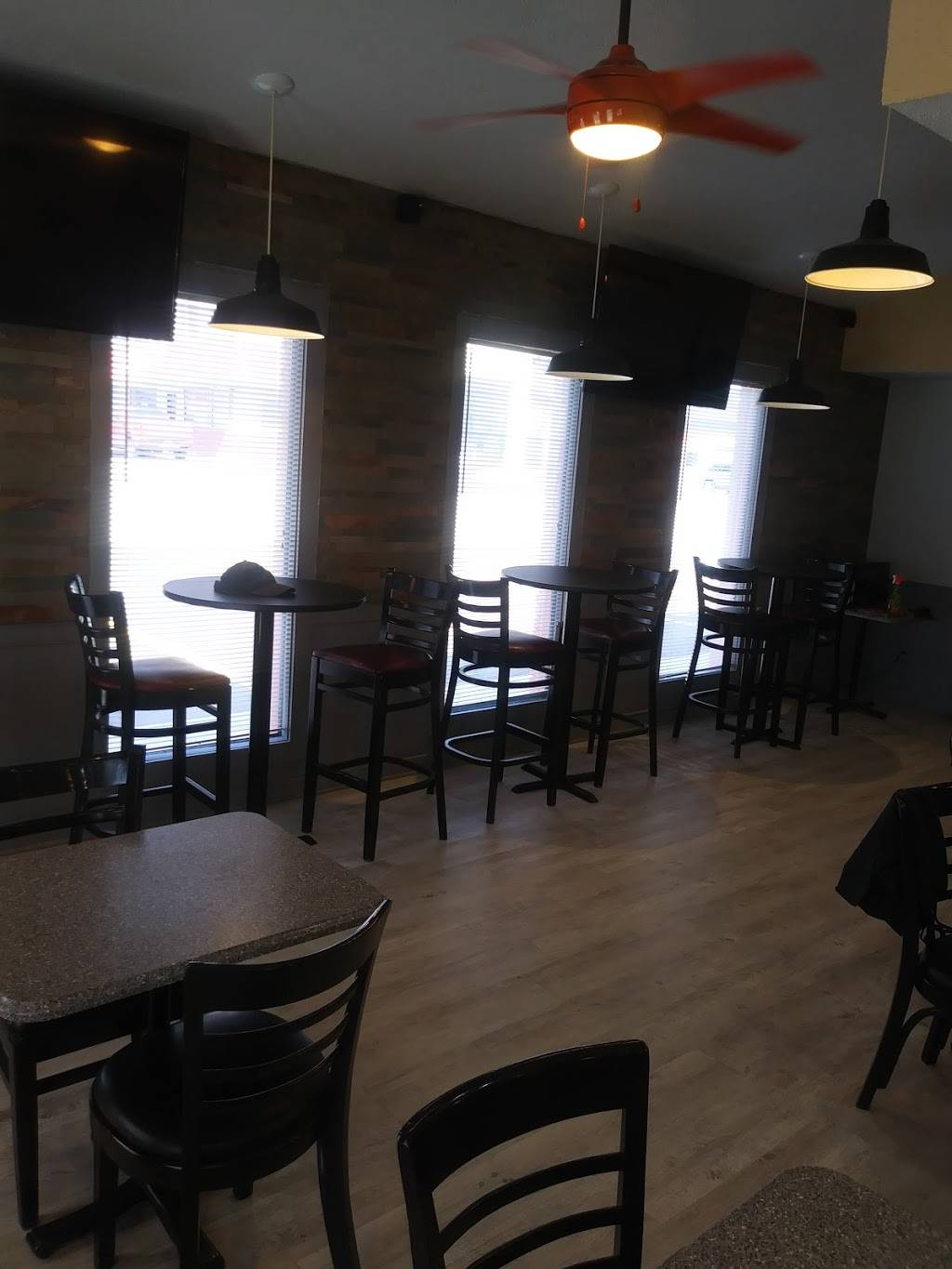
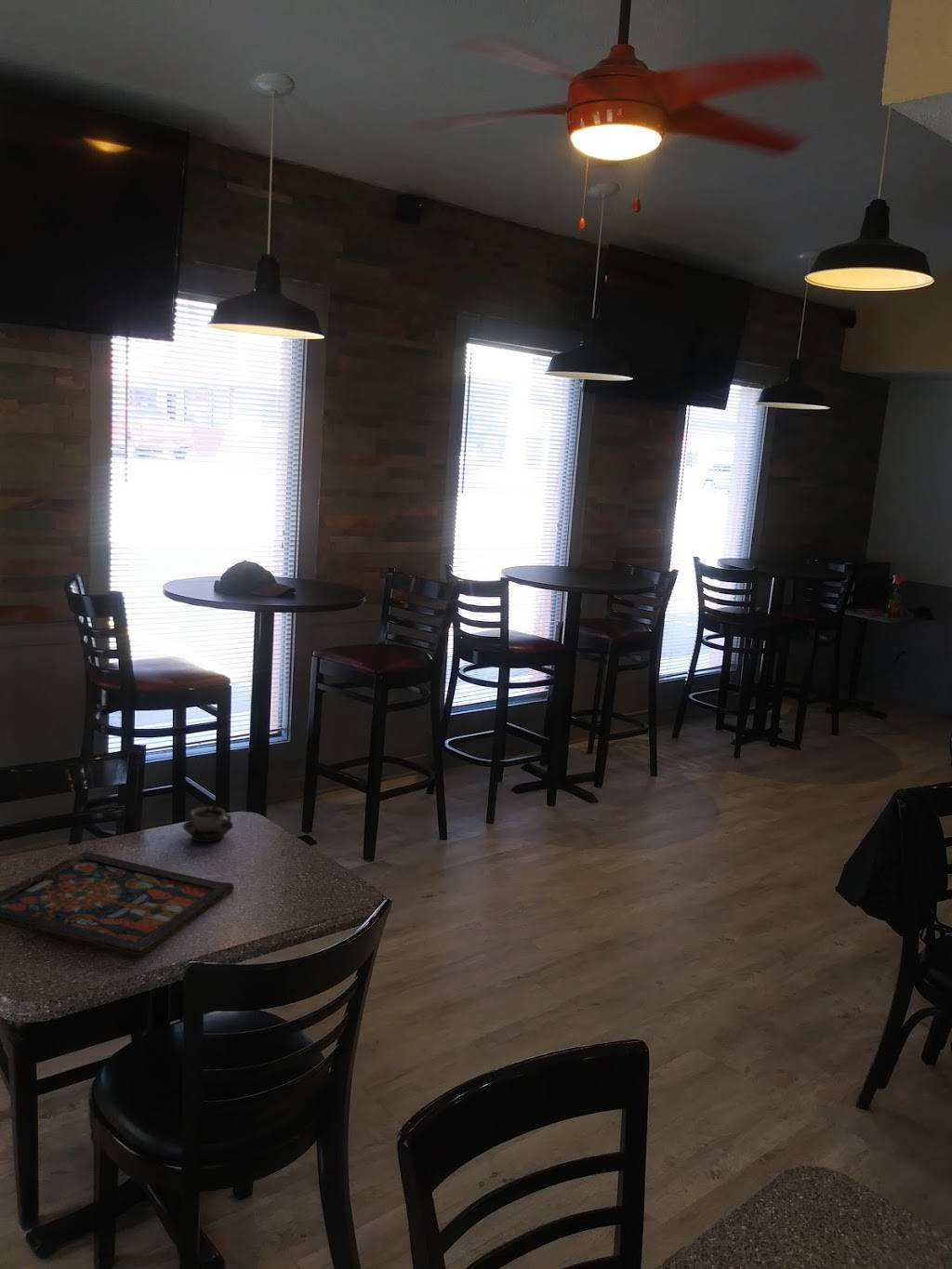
+ cup [182,806,234,843]
+ board game [0,851,234,958]
